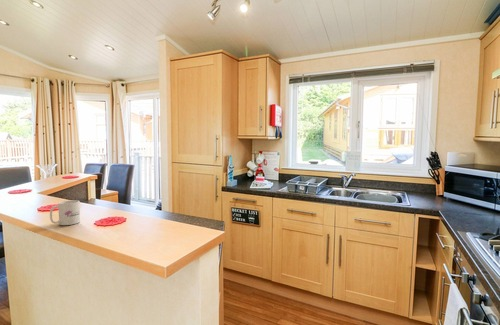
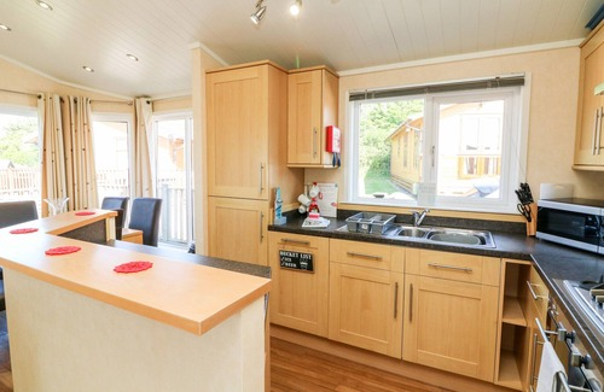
- mug [49,199,81,226]
